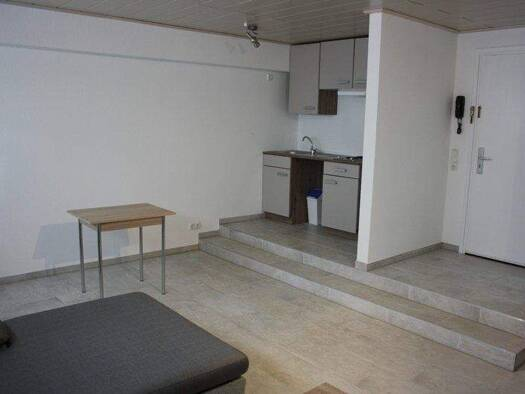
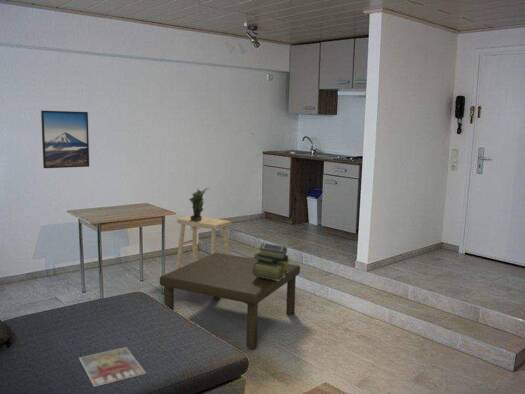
+ coffee table [159,252,301,350]
+ stool [175,214,233,270]
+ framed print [40,110,90,169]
+ magazine [78,346,147,388]
+ potted plant [188,187,210,221]
+ stack of books [252,242,291,281]
